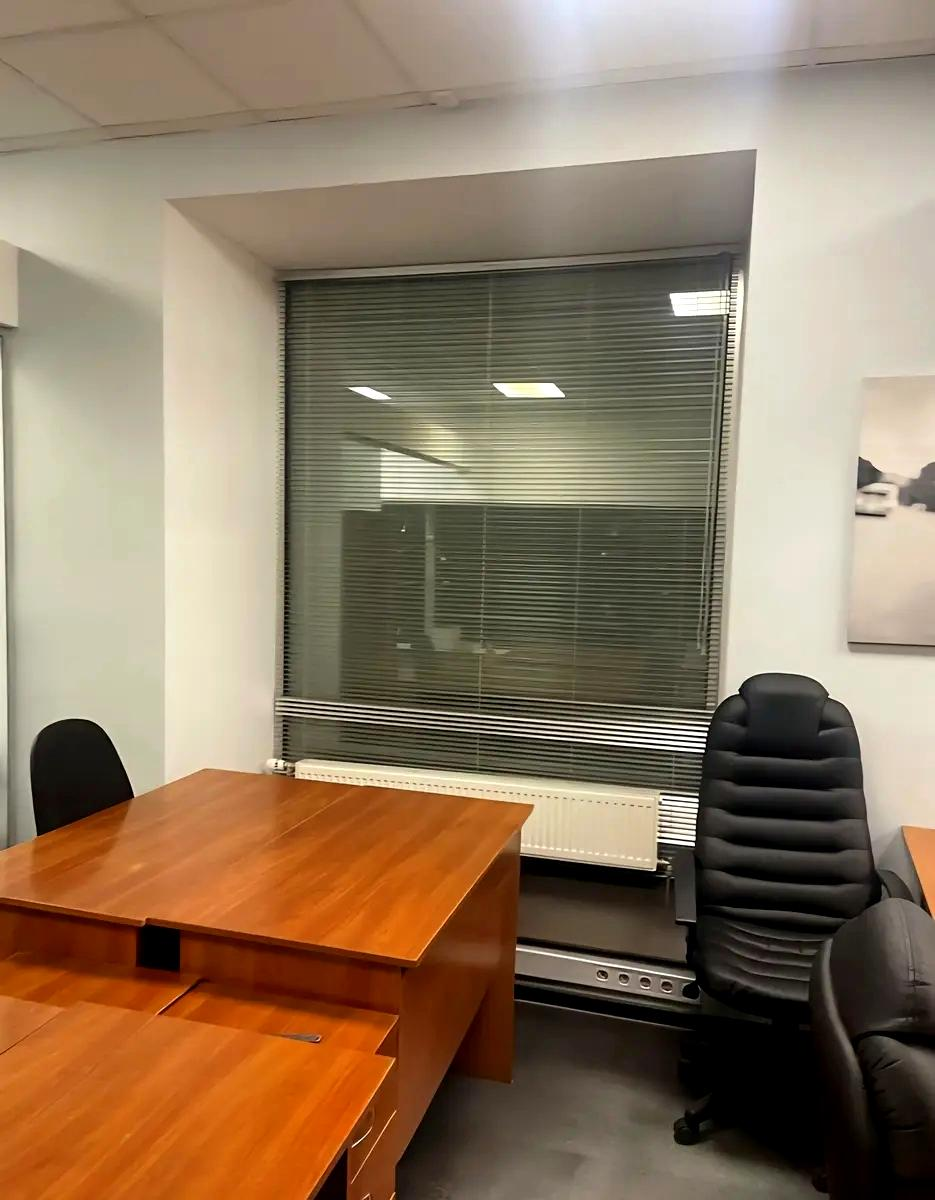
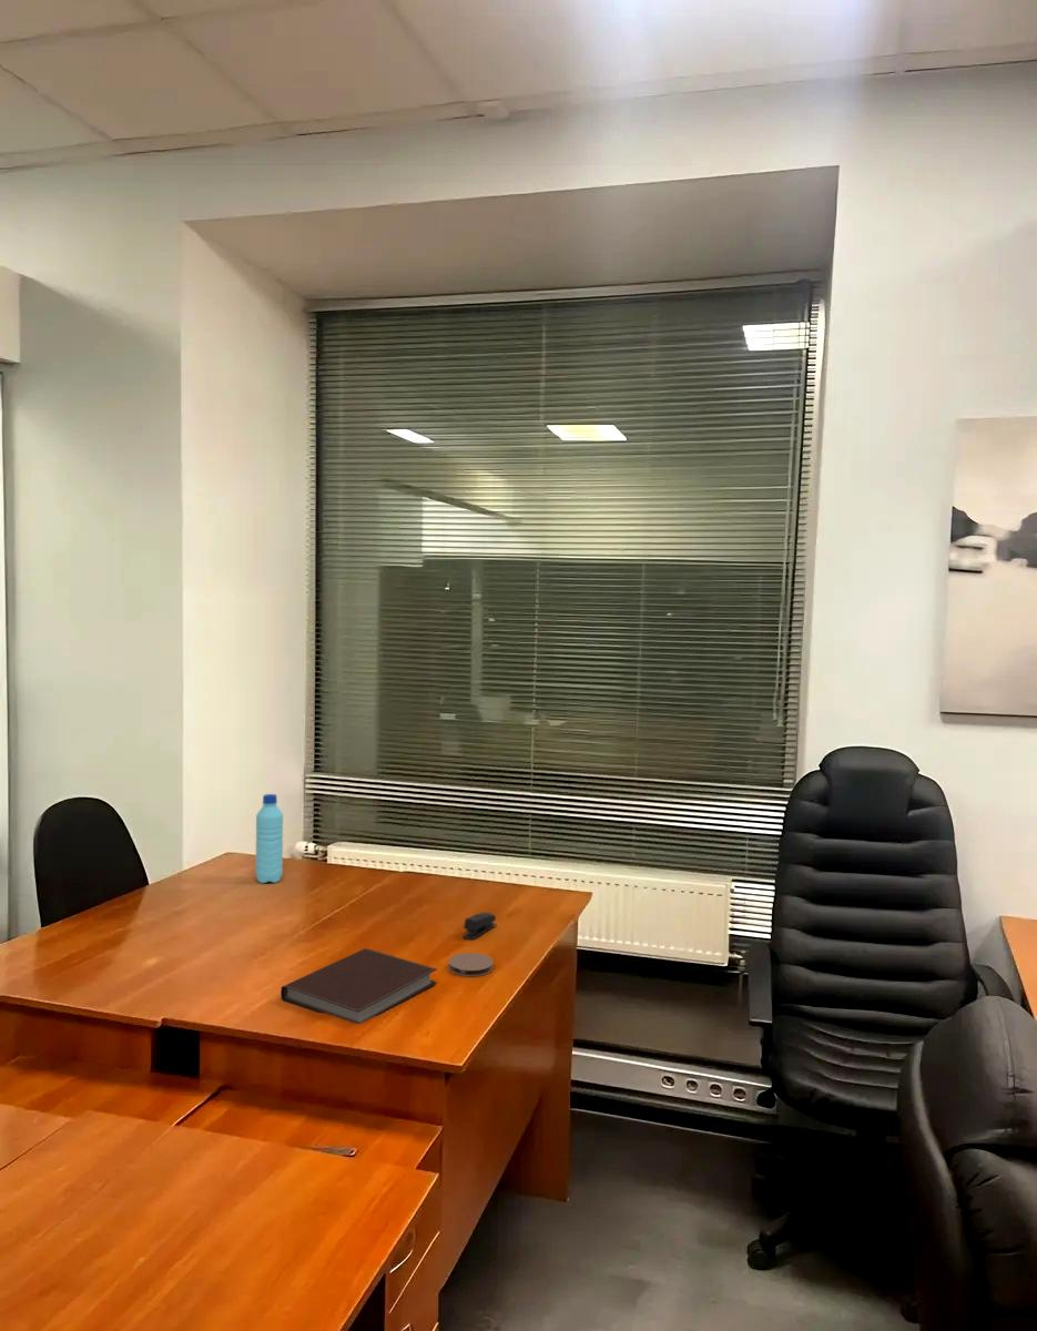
+ coaster [447,952,495,977]
+ notebook [279,947,438,1025]
+ water bottle [254,793,284,884]
+ stapler [461,912,497,941]
